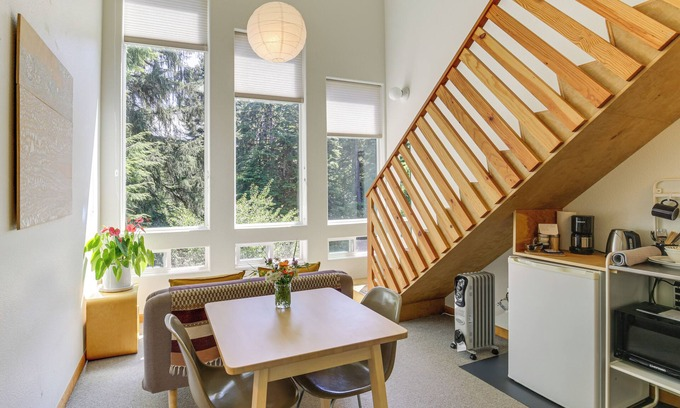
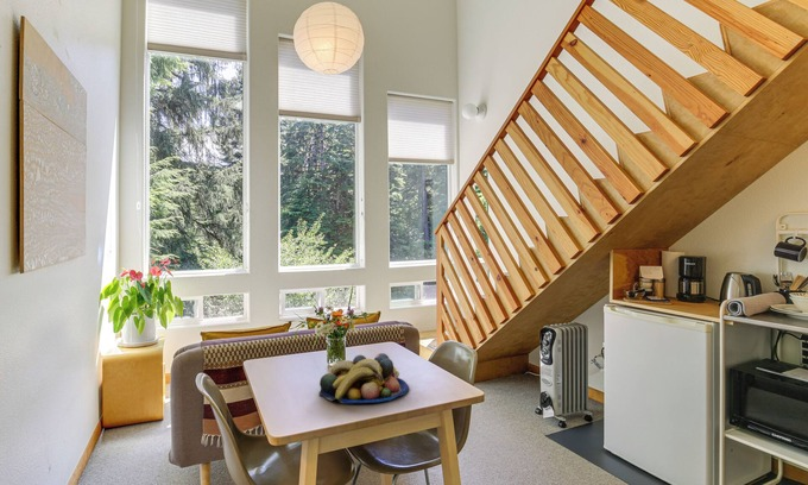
+ fruit bowl [317,352,410,404]
